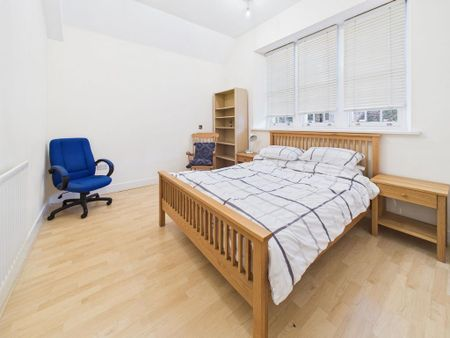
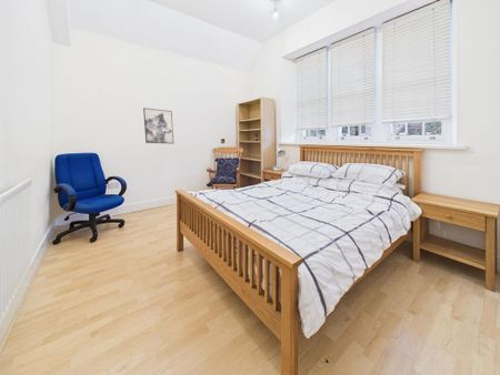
+ wall art [142,107,174,145]
